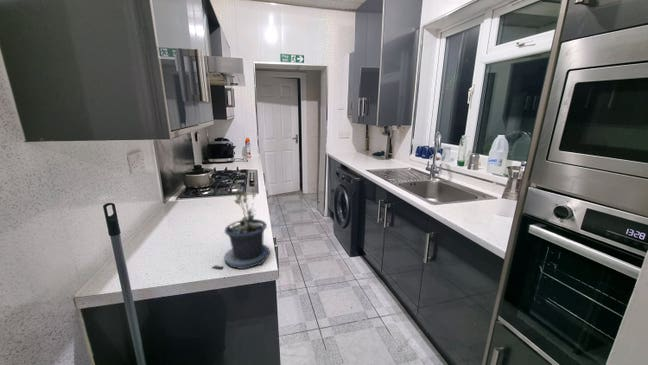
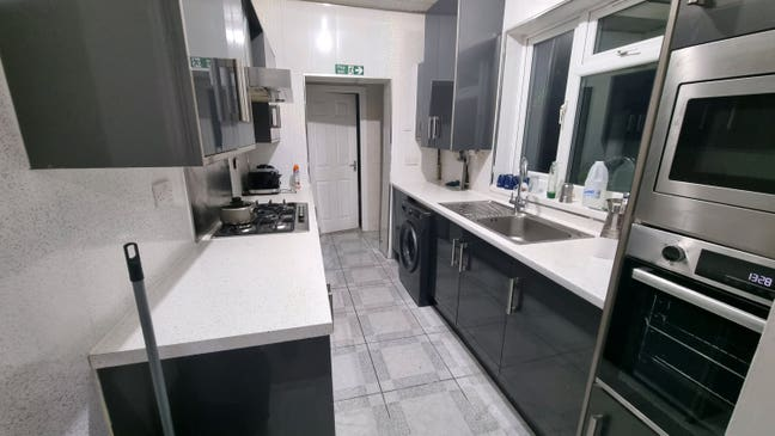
- potted plant [211,183,271,270]
